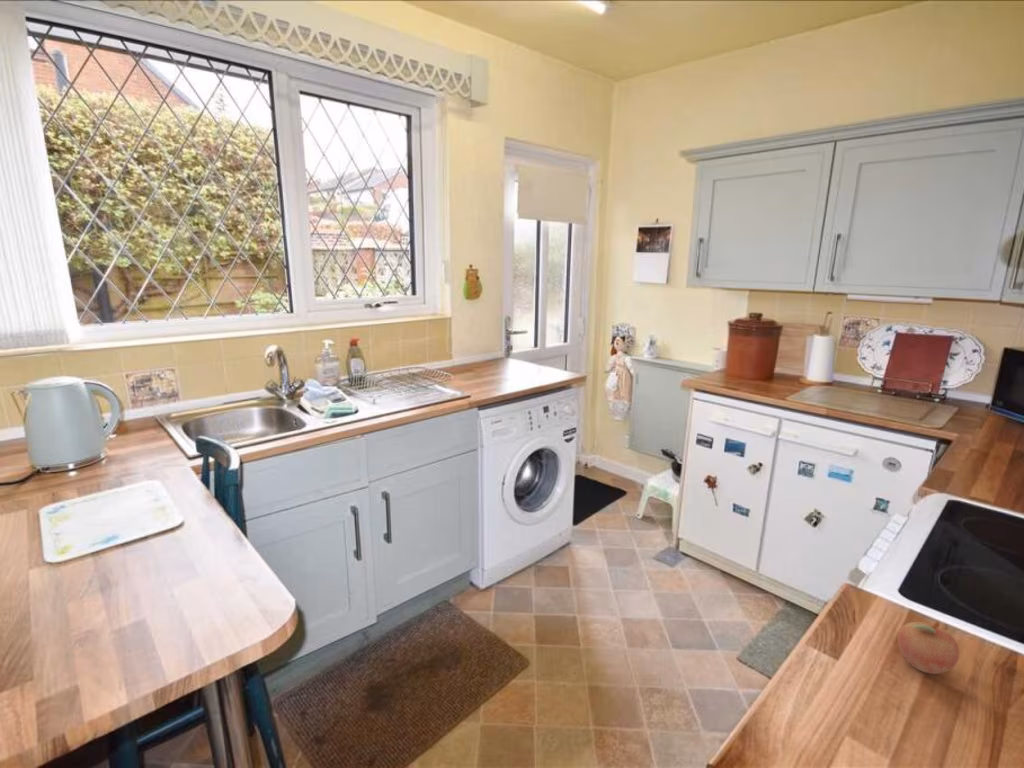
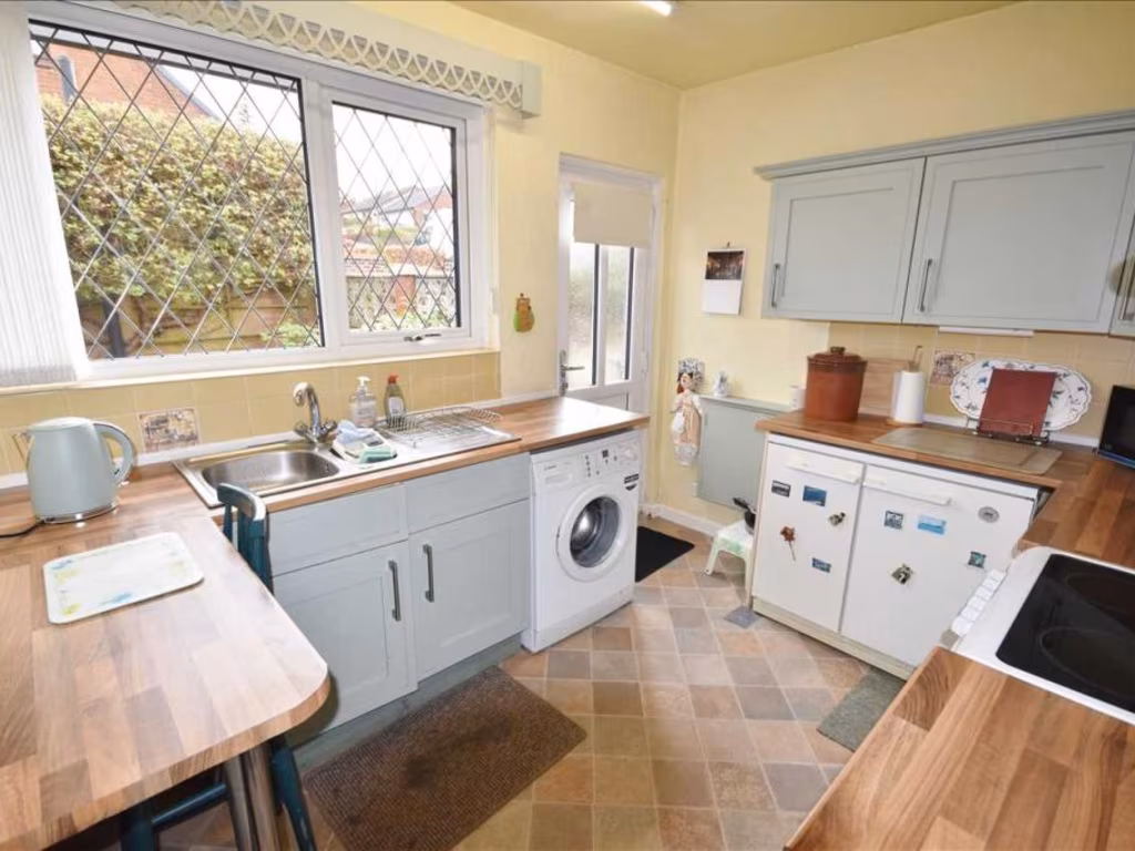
- fruit [897,620,960,675]
